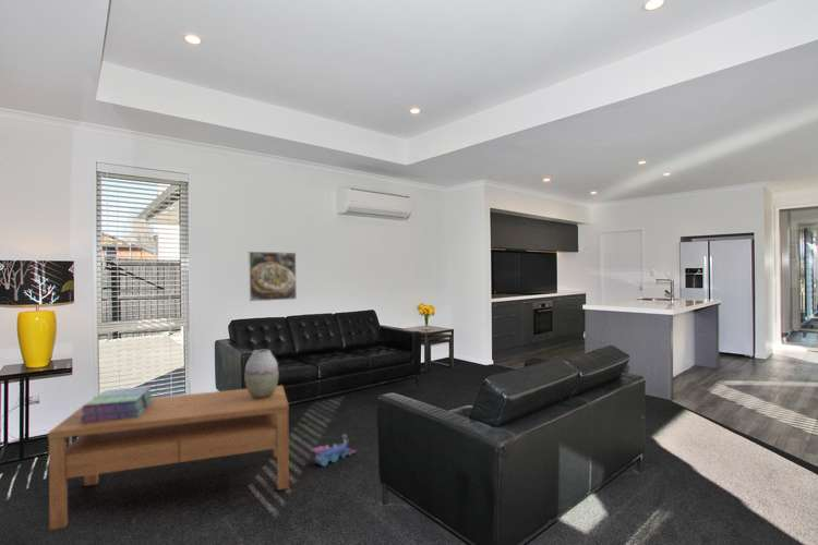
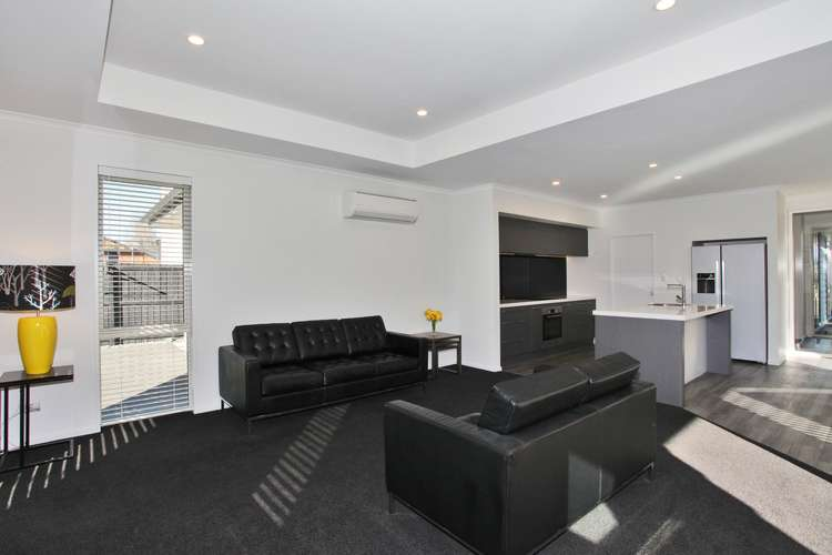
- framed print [248,251,298,302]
- stack of books [81,385,154,423]
- coffee table [47,385,290,531]
- vase [243,349,279,399]
- toy train [310,433,358,468]
